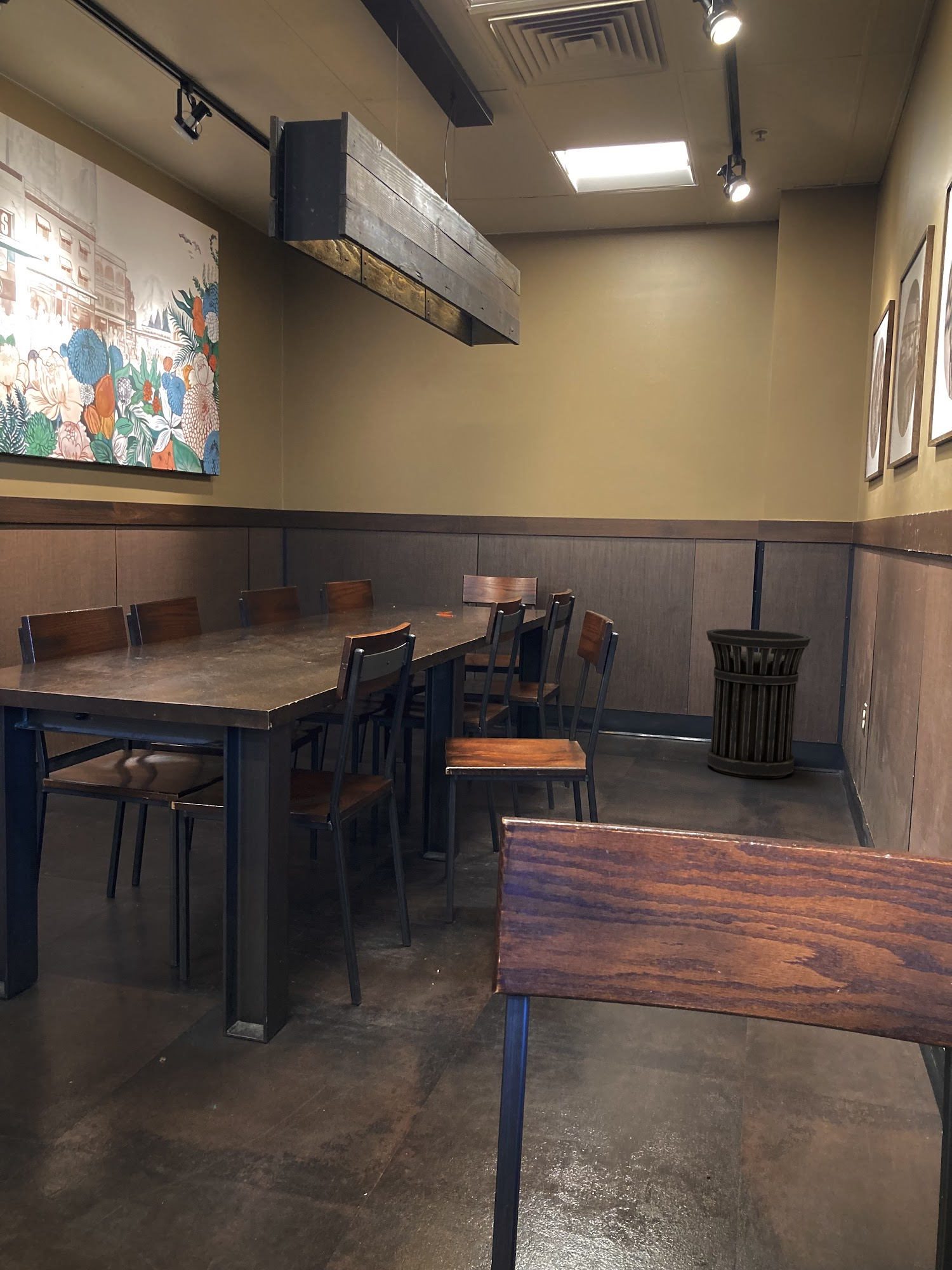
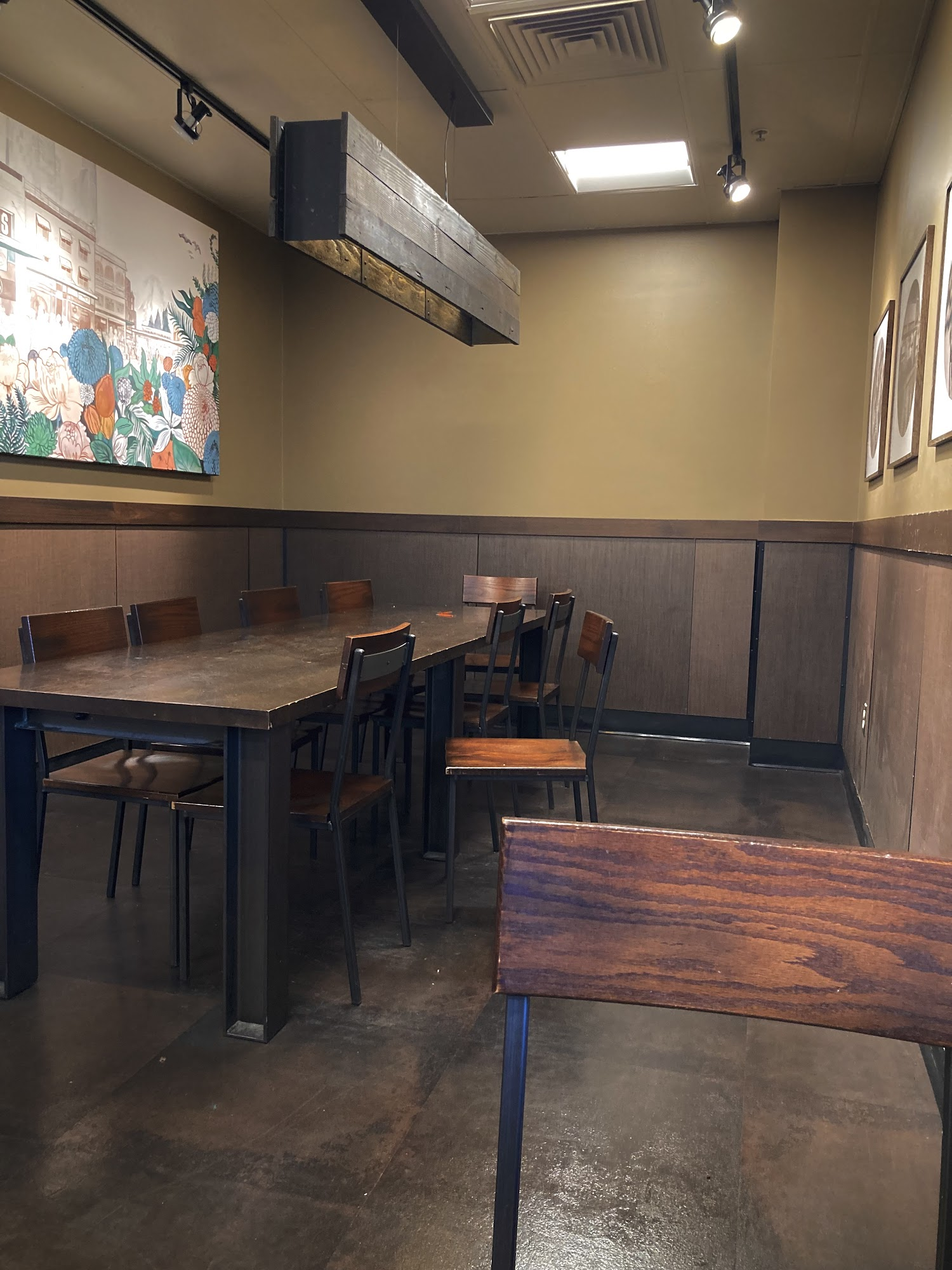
- trash can [706,629,812,779]
